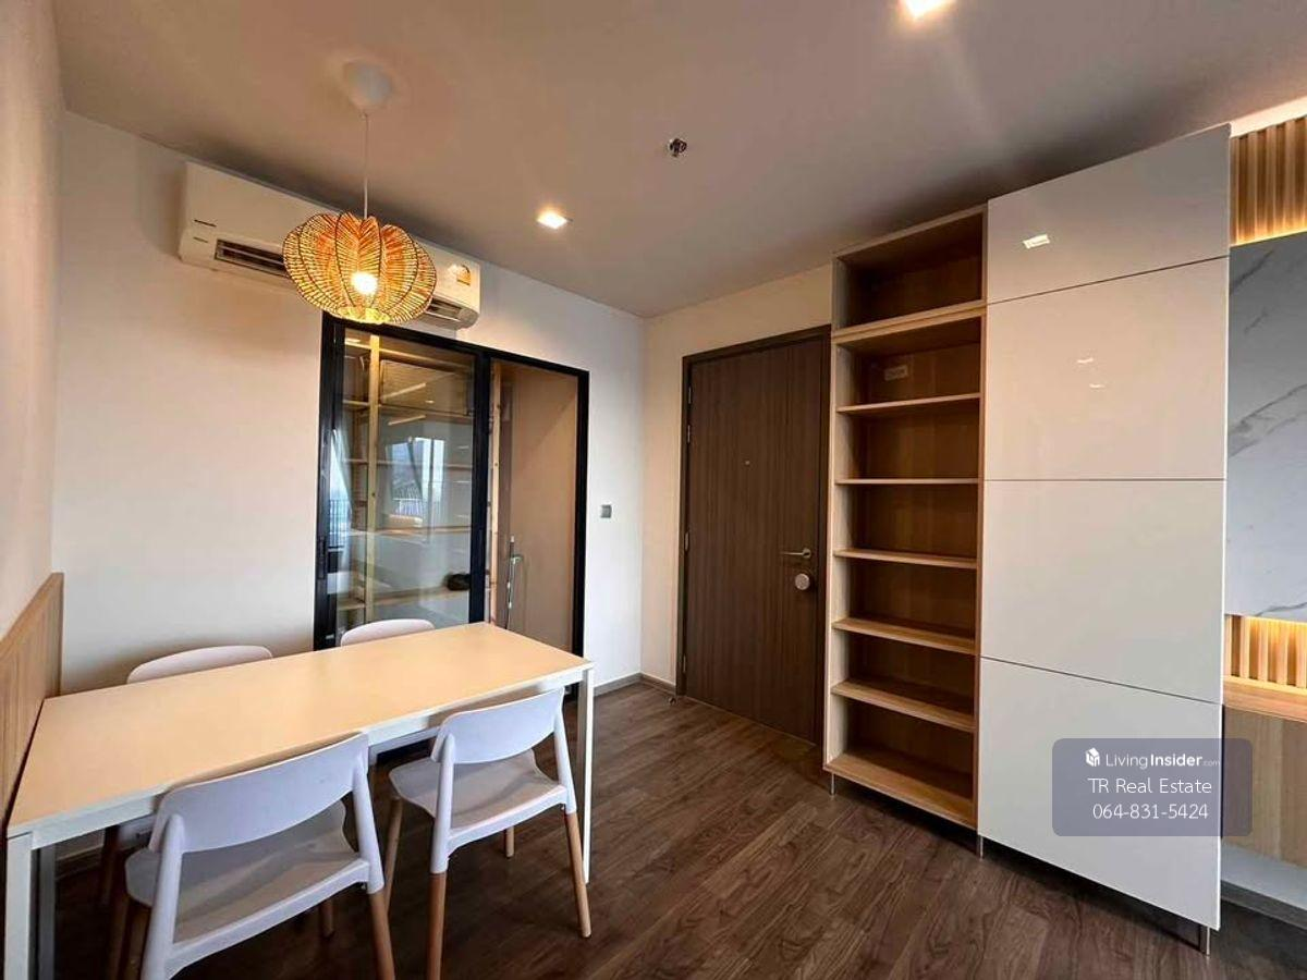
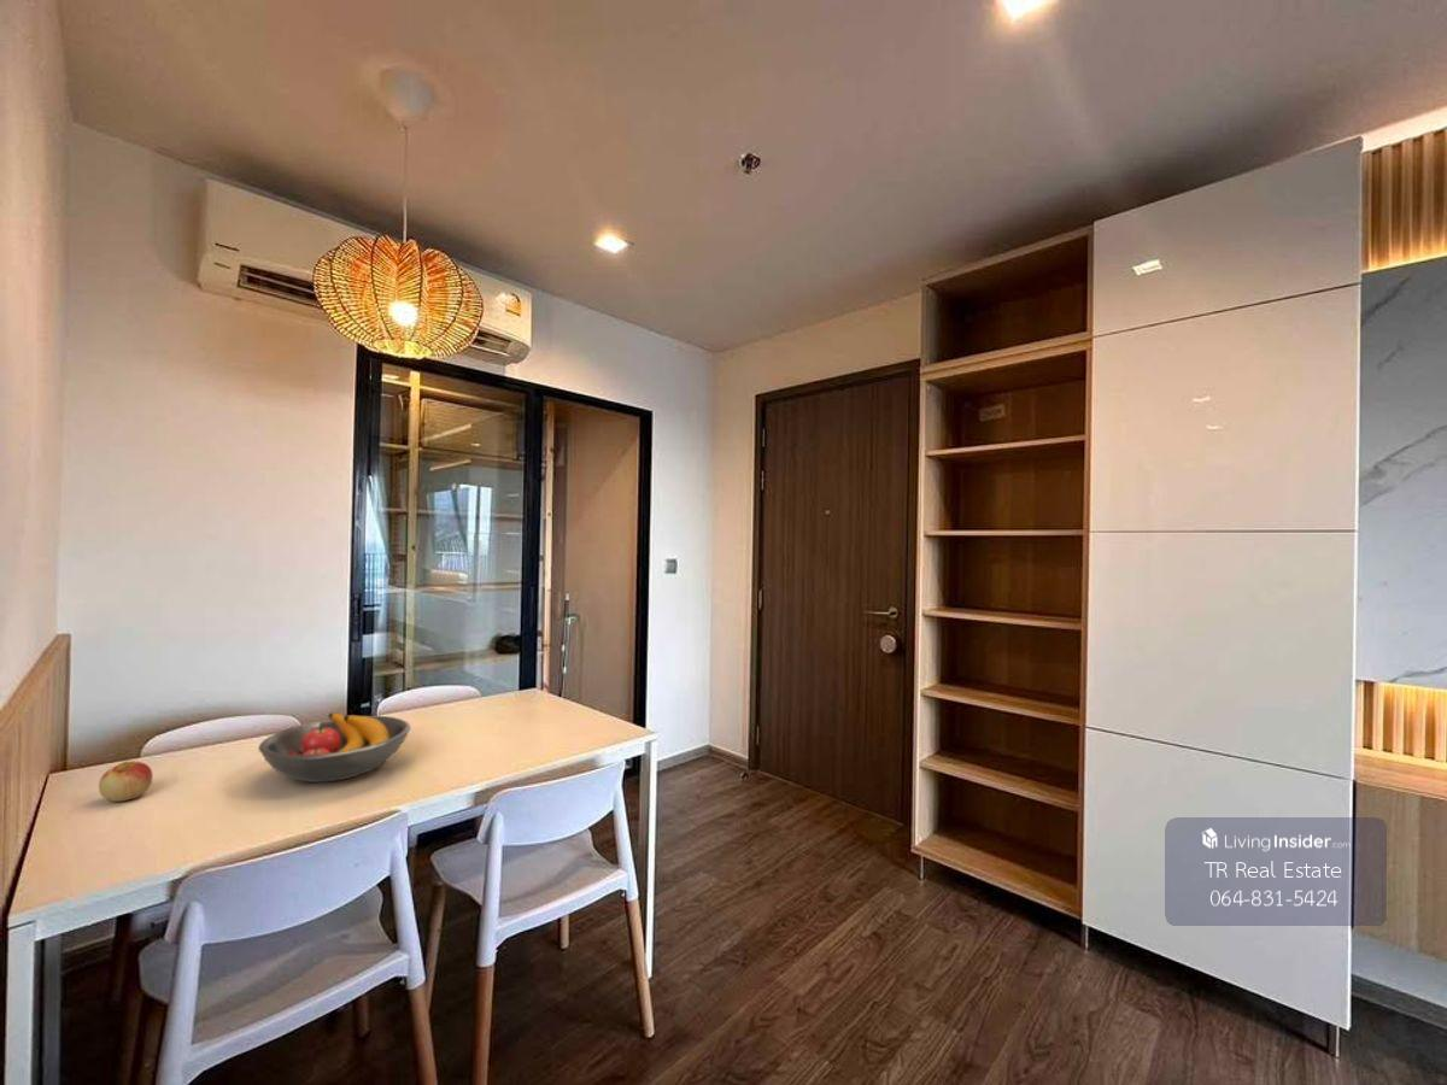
+ fruit bowl [257,711,412,784]
+ apple [98,760,154,803]
